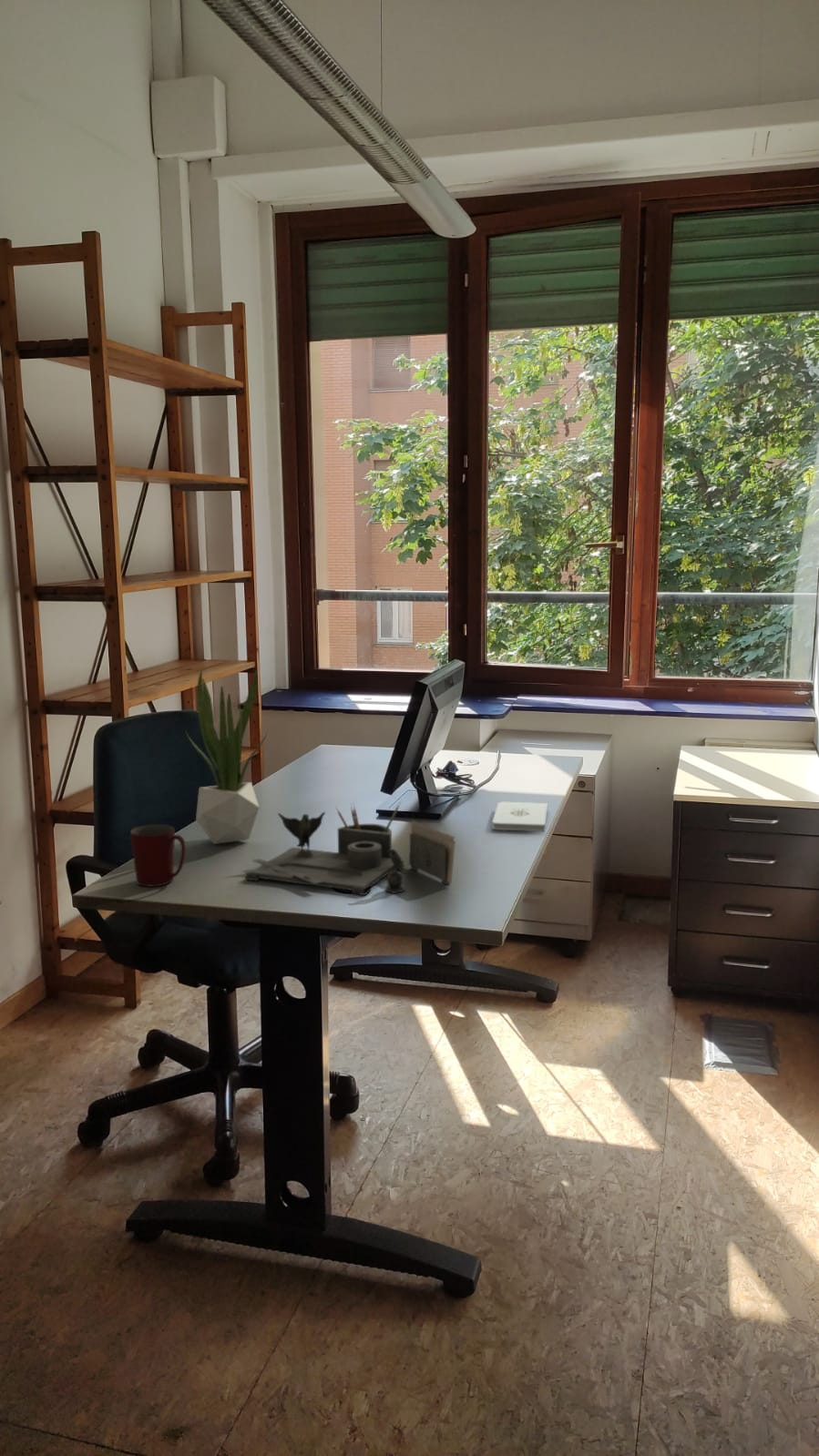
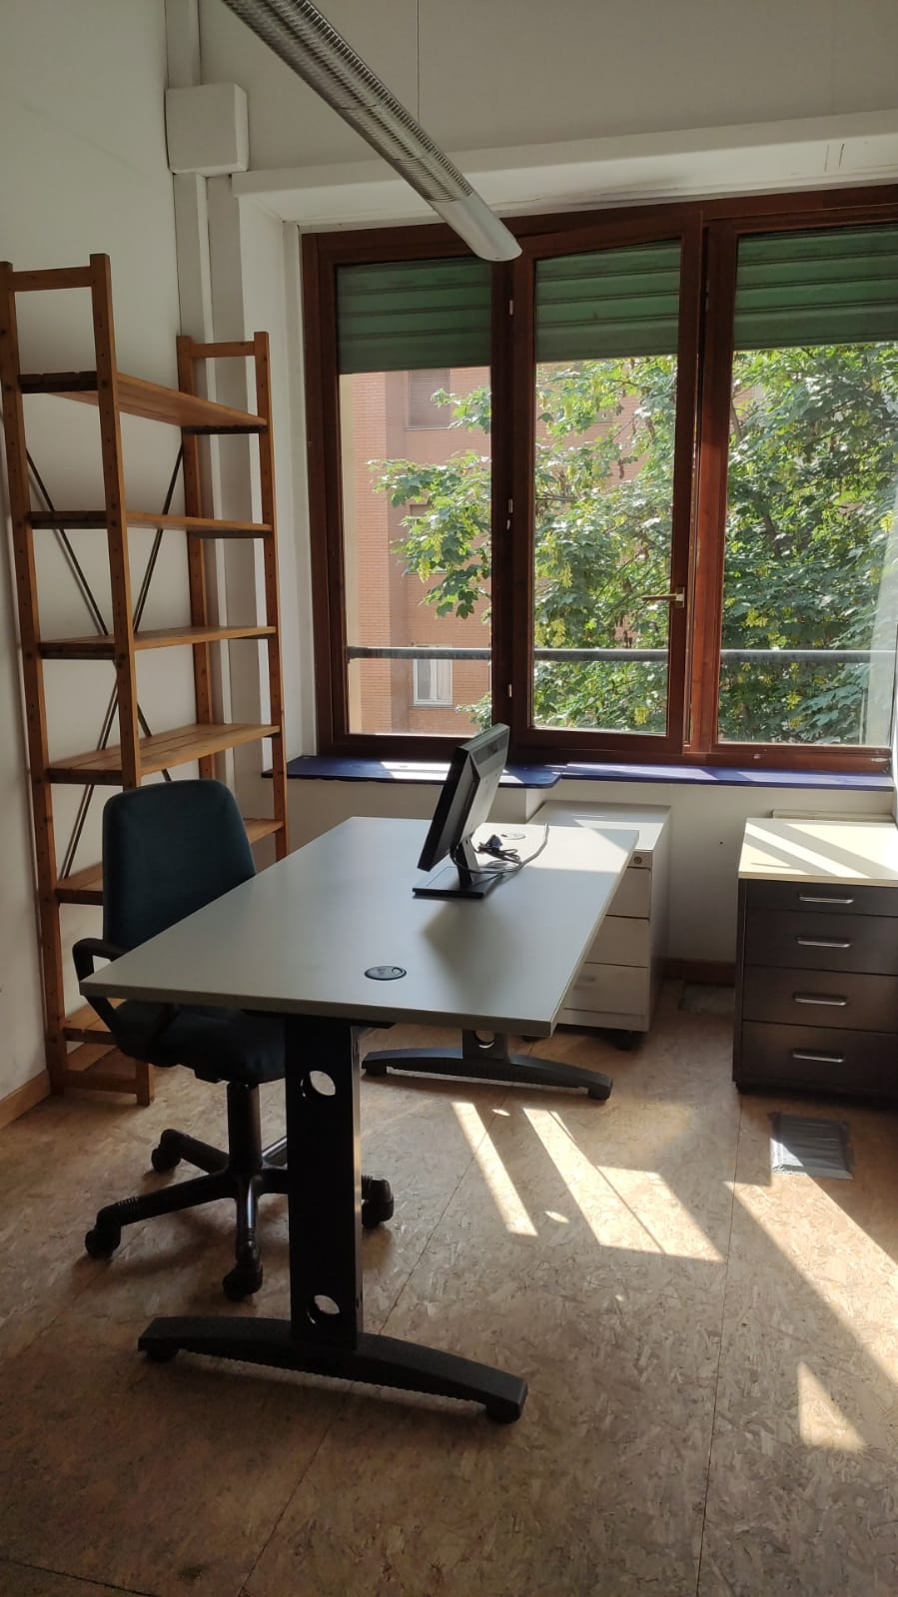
- potted plant [185,668,270,845]
- notepad [491,801,548,832]
- desk organizer [244,800,456,896]
- mug [129,823,187,887]
